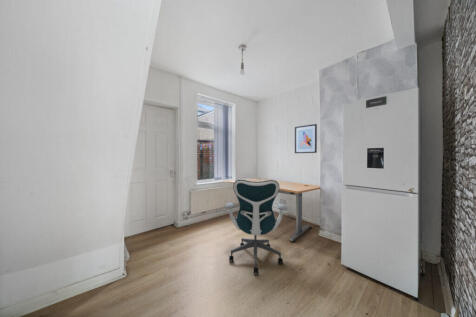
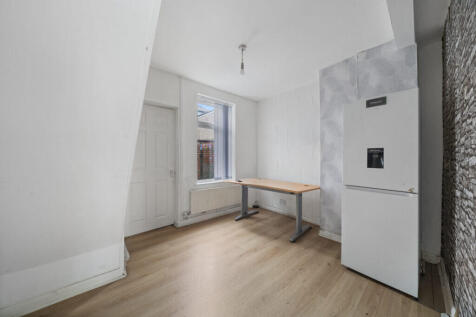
- office chair [224,179,288,275]
- wall art [294,123,318,154]
